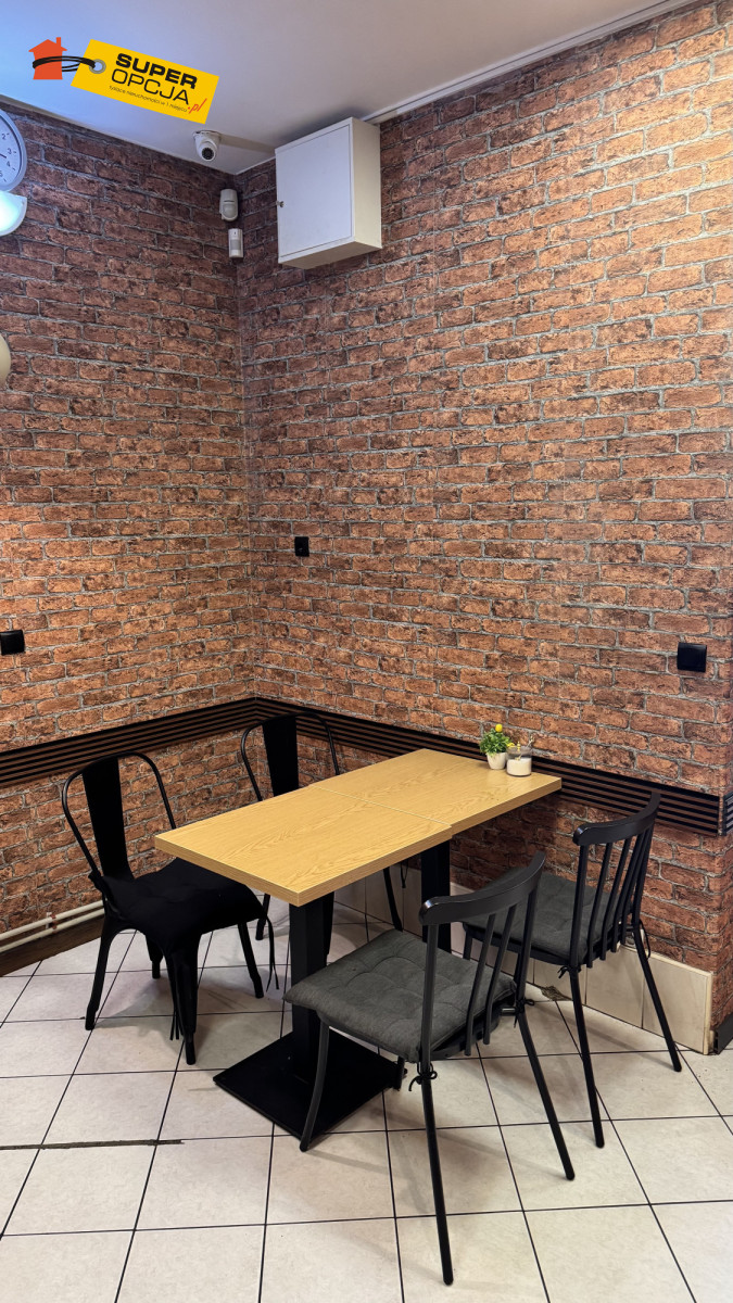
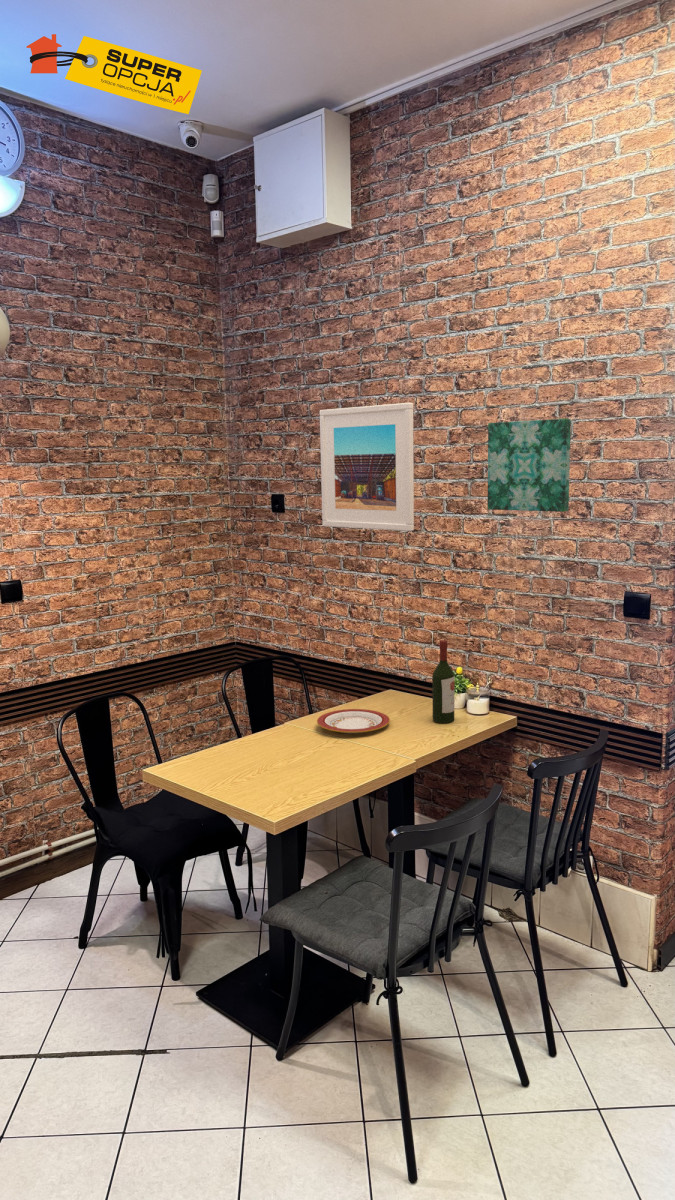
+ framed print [319,402,415,532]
+ wine bottle [432,639,456,724]
+ wall art [486,418,572,513]
+ plate [316,708,391,734]
